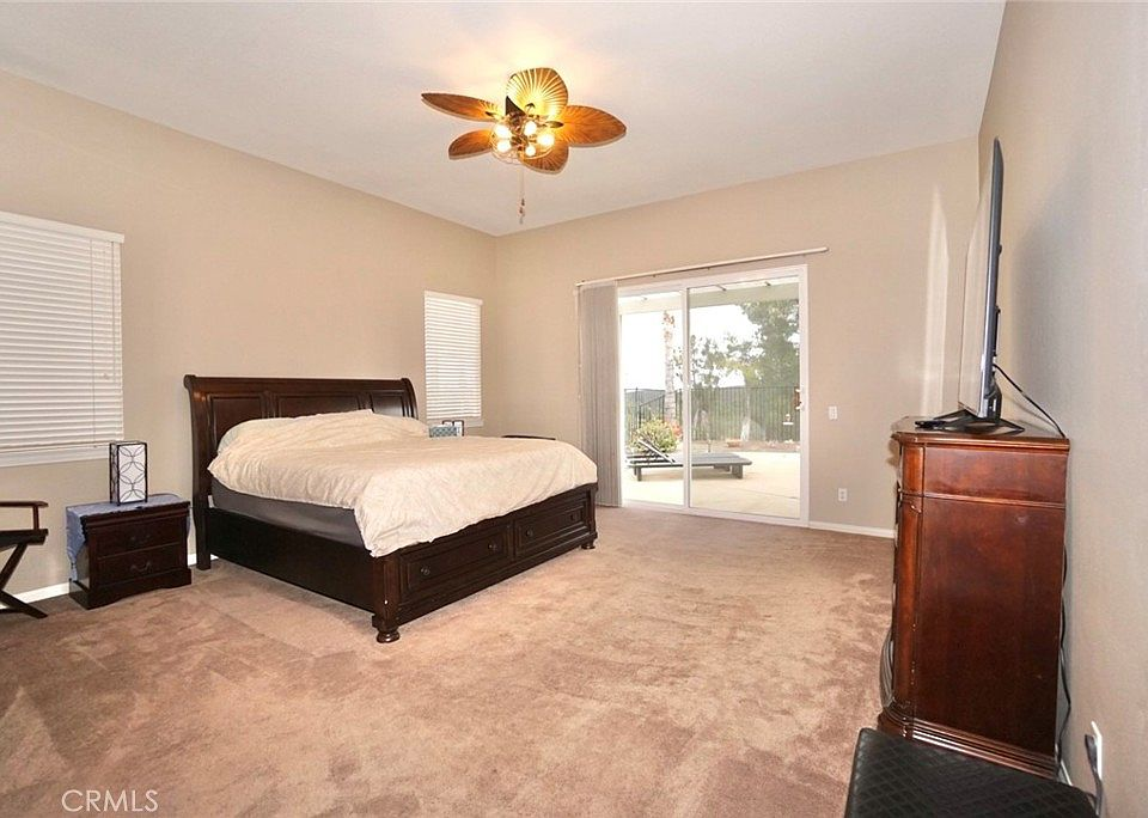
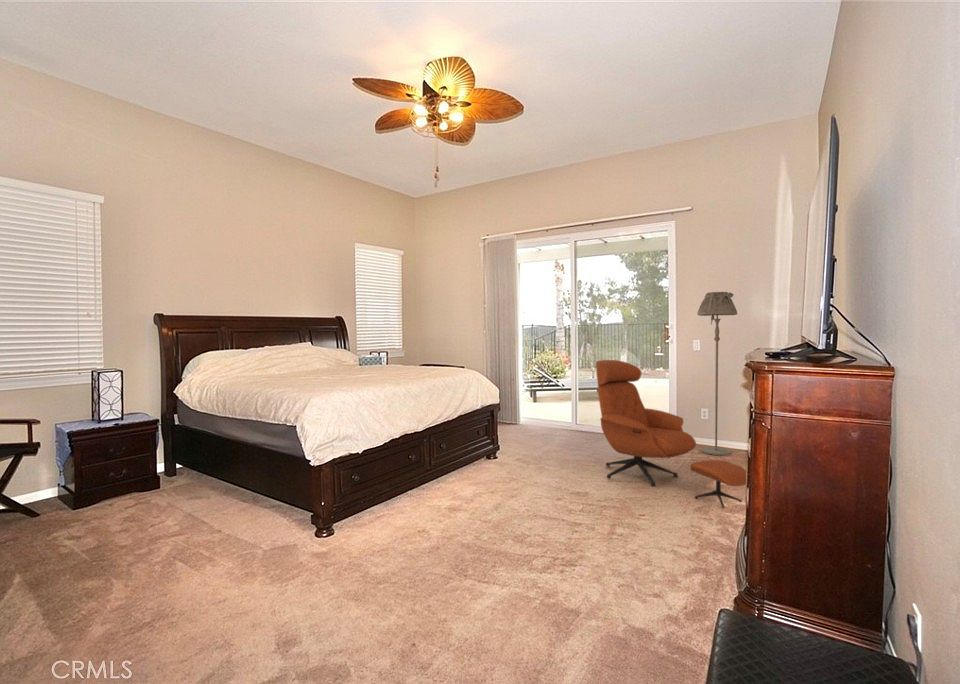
+ floor lamp [696,291,739,457]
+ armchair [595,359,747,509]
